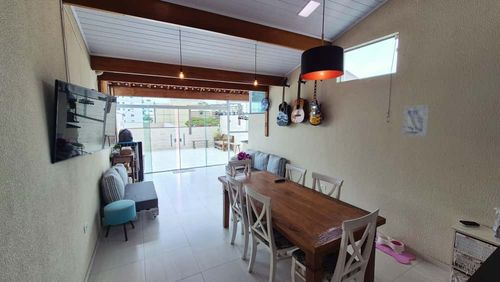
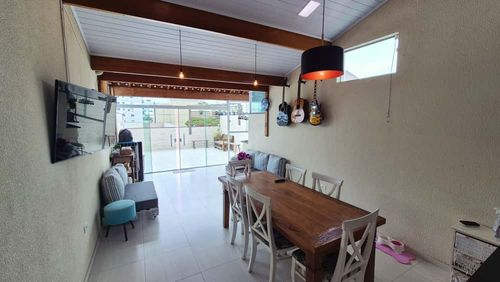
- wall art [401,104,431,138]
